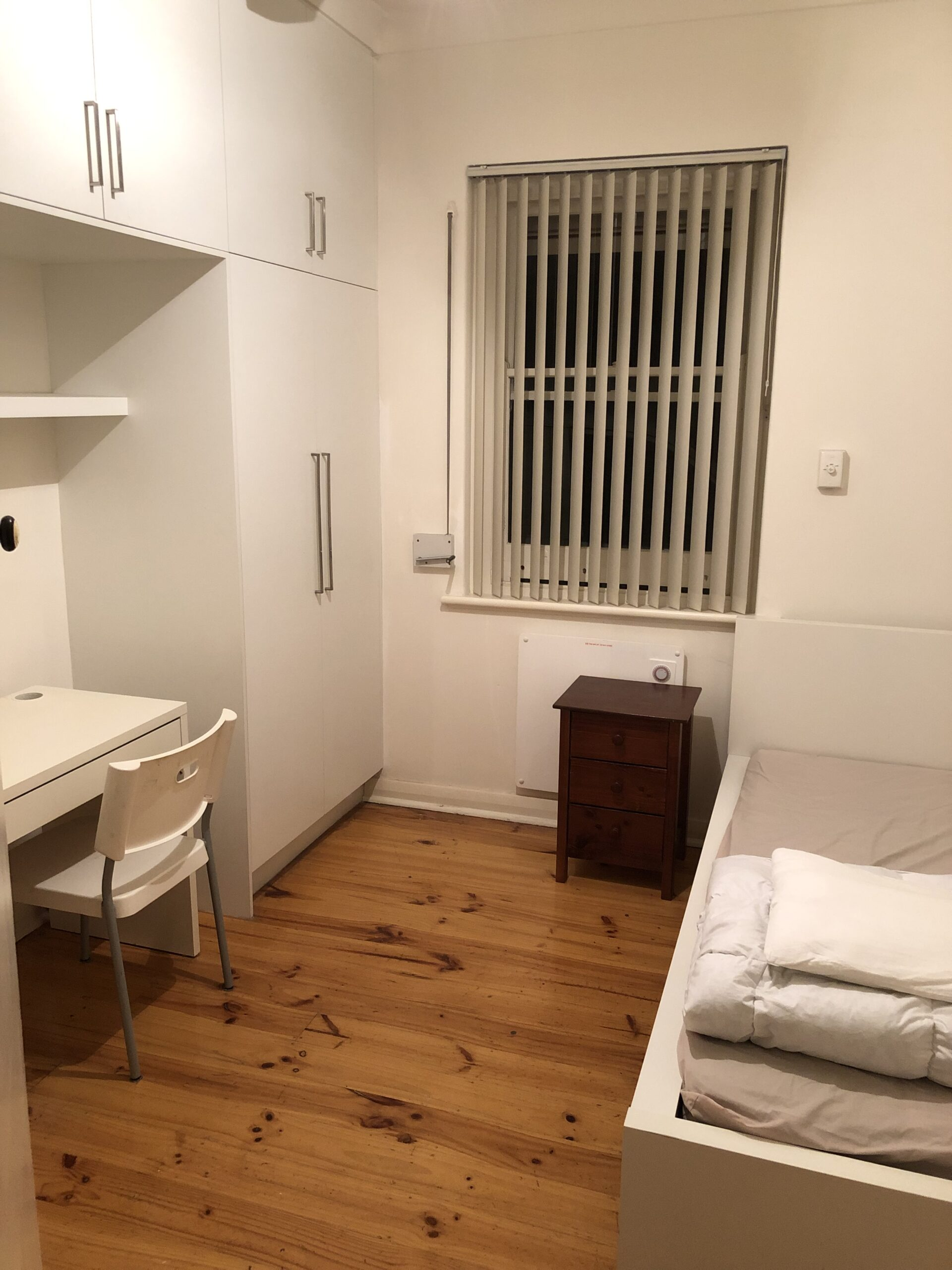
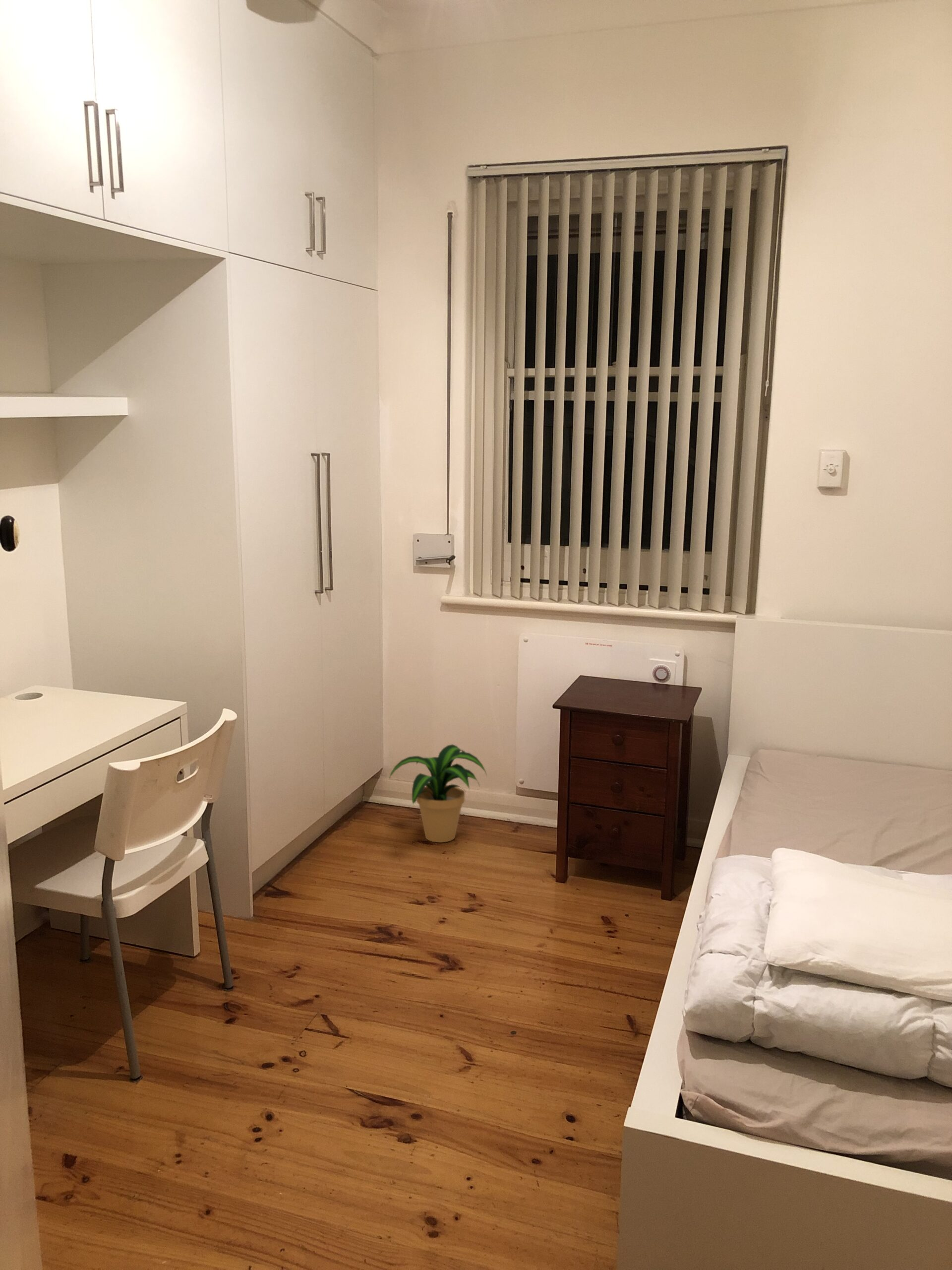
+ potted plant [389,744,487,843]
